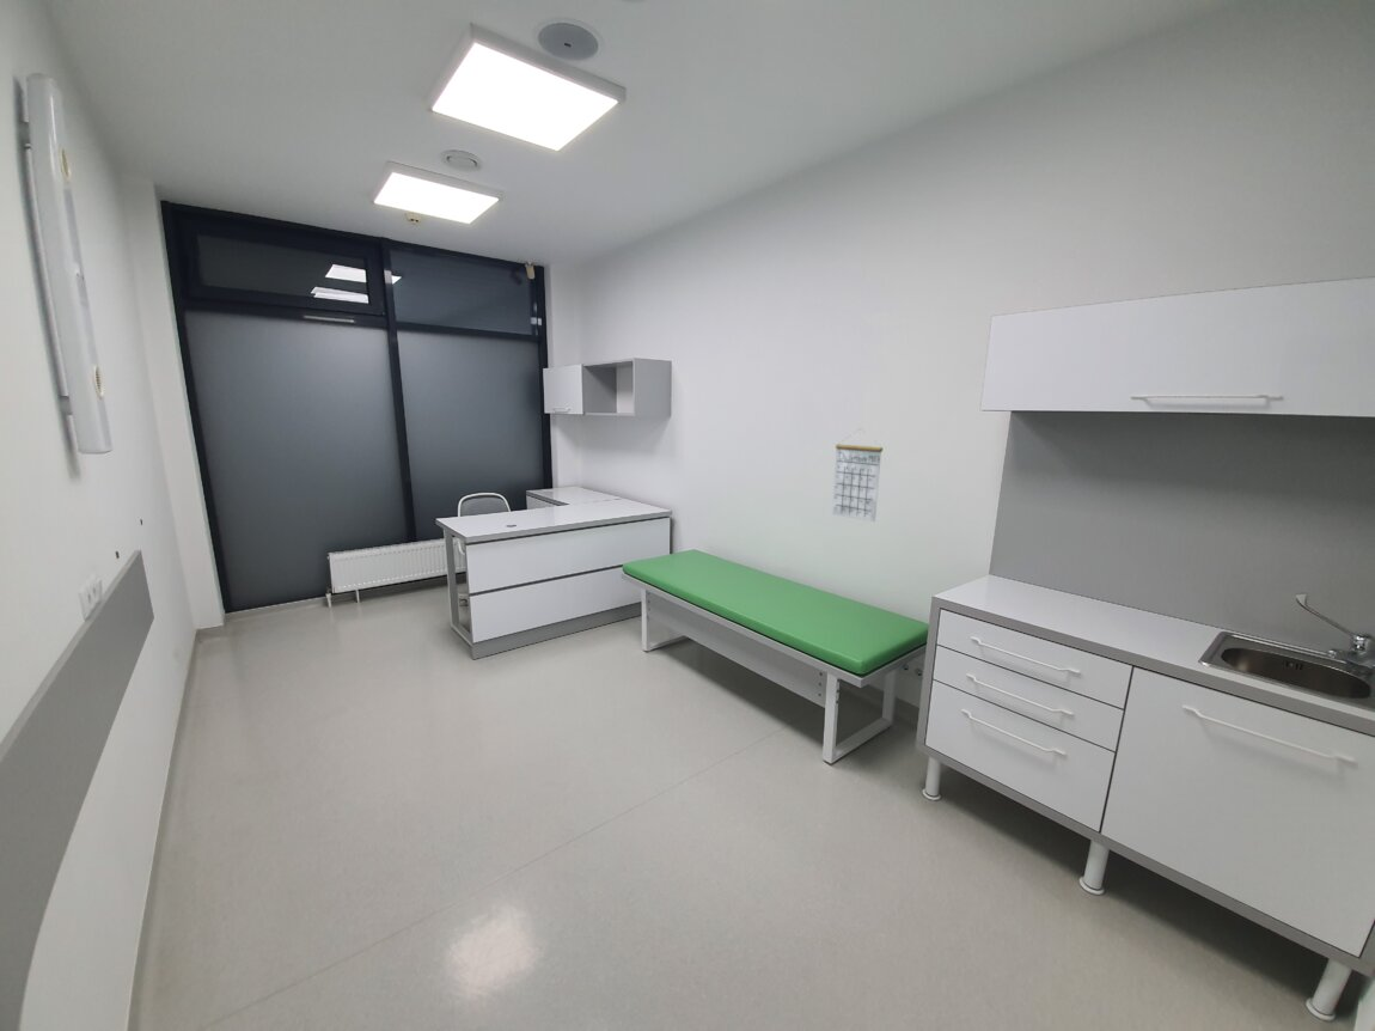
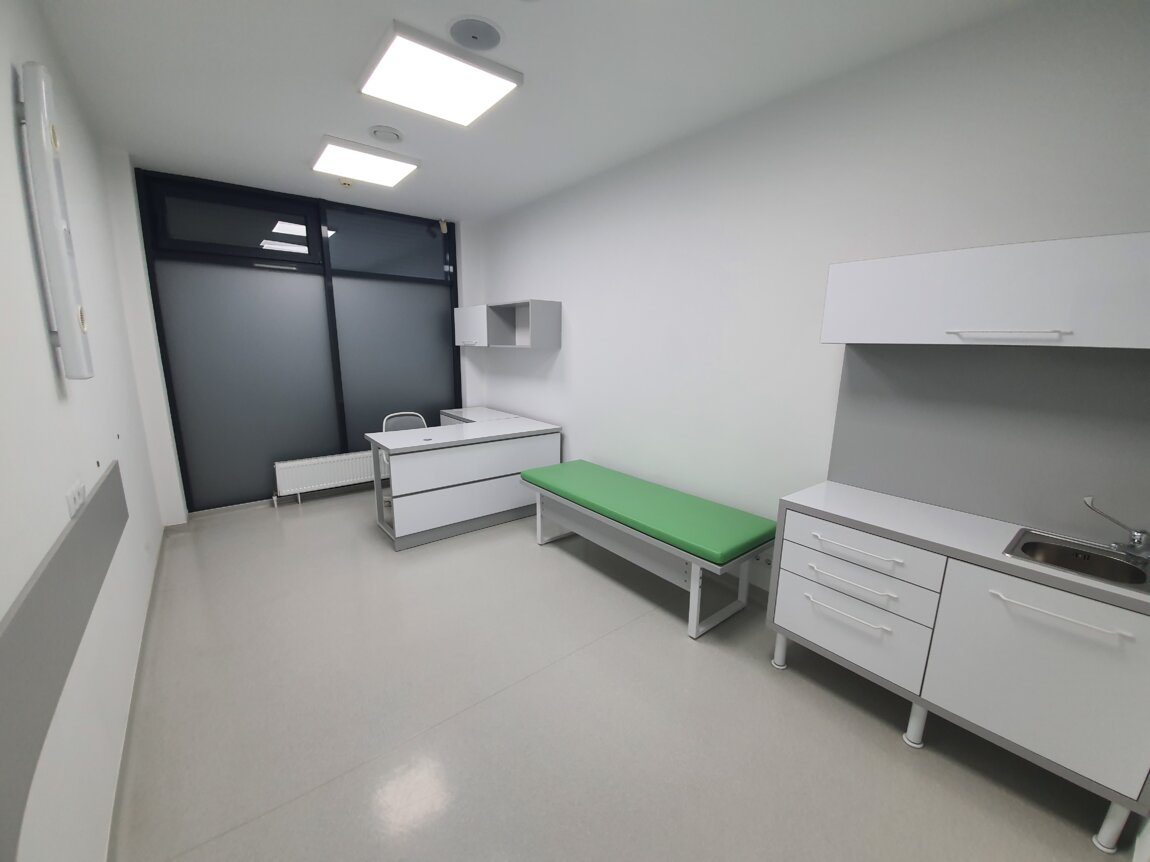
- calendar [831,427,884,524]
